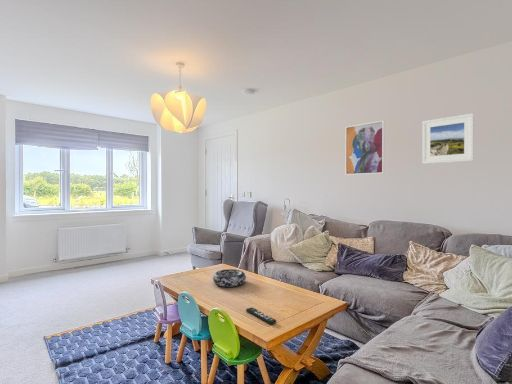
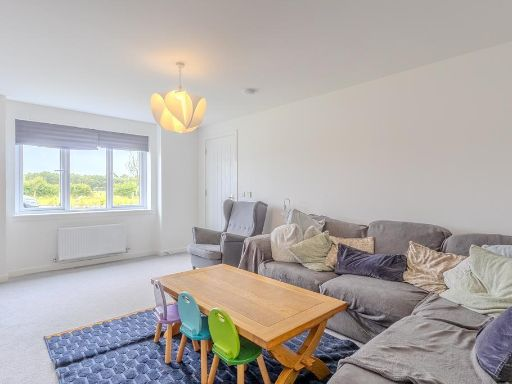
- decorative bowl [212,268,247,288]
- remote control [245,307,277,325]
- wall art [344,119,385,176]
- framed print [421,112,475,165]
